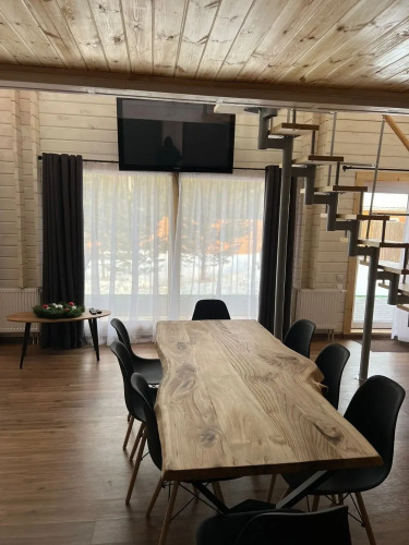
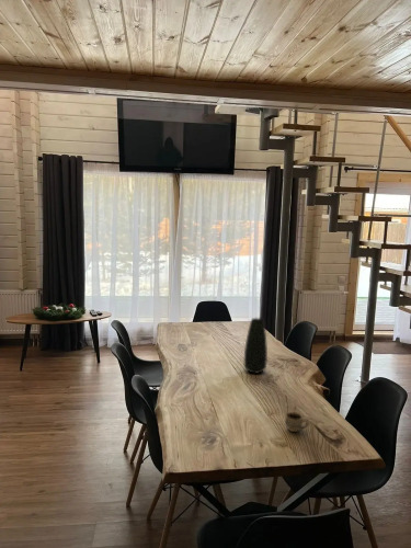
+ cup [284,411,310,433]
+ vase [243,317,269,375]
